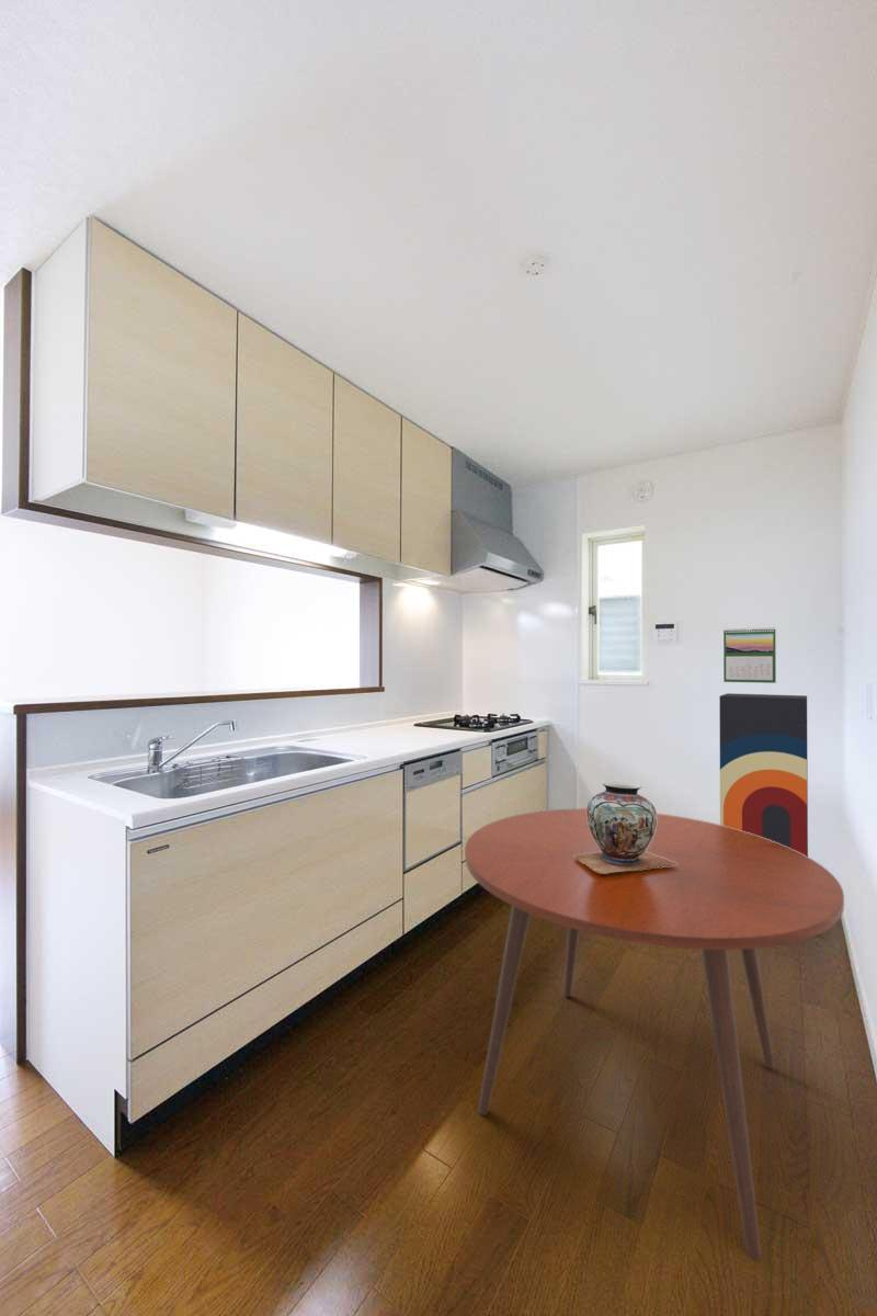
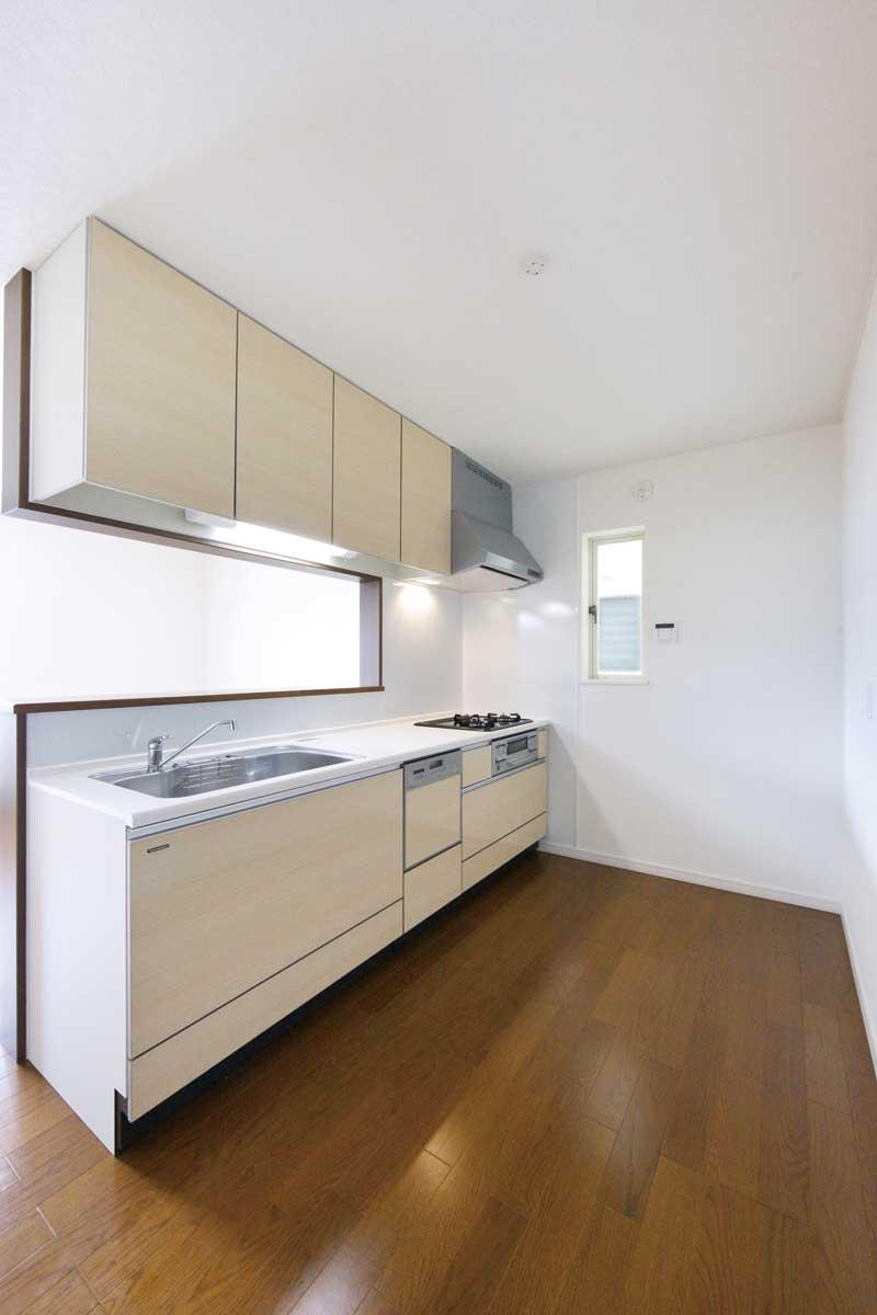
- dining table [464,807,845,1261]
- decorative vase [573,780,677,874]
- shelving unit [718,692,809,858]
- calendar [722,626,777,684]
